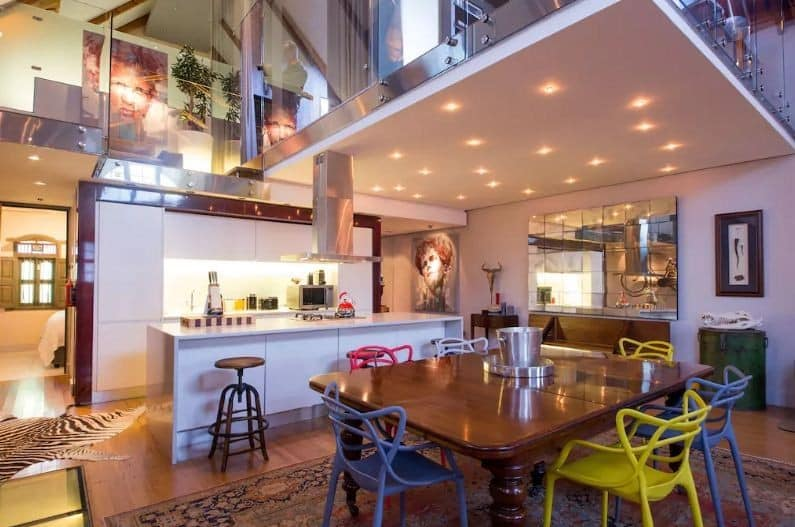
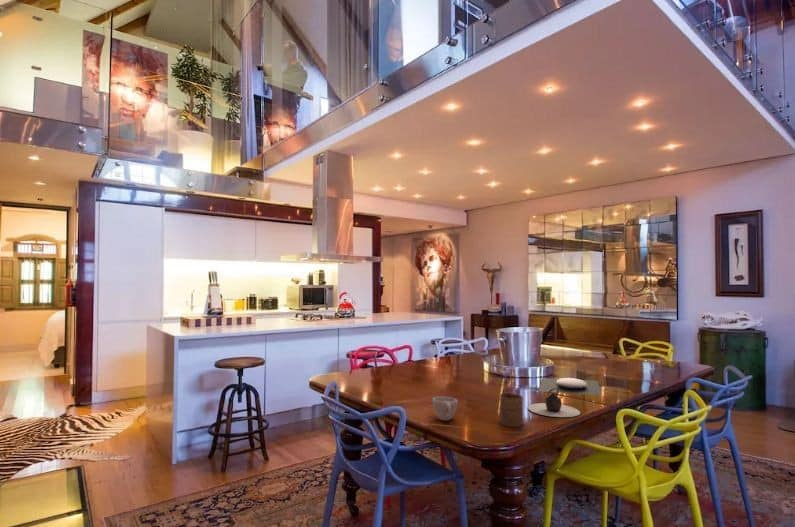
+ cup [432,396,459,422]
+ plate [538,377,602,396]
+ teapot [527,388,581,418]
+ cup [499,392,524,428]
